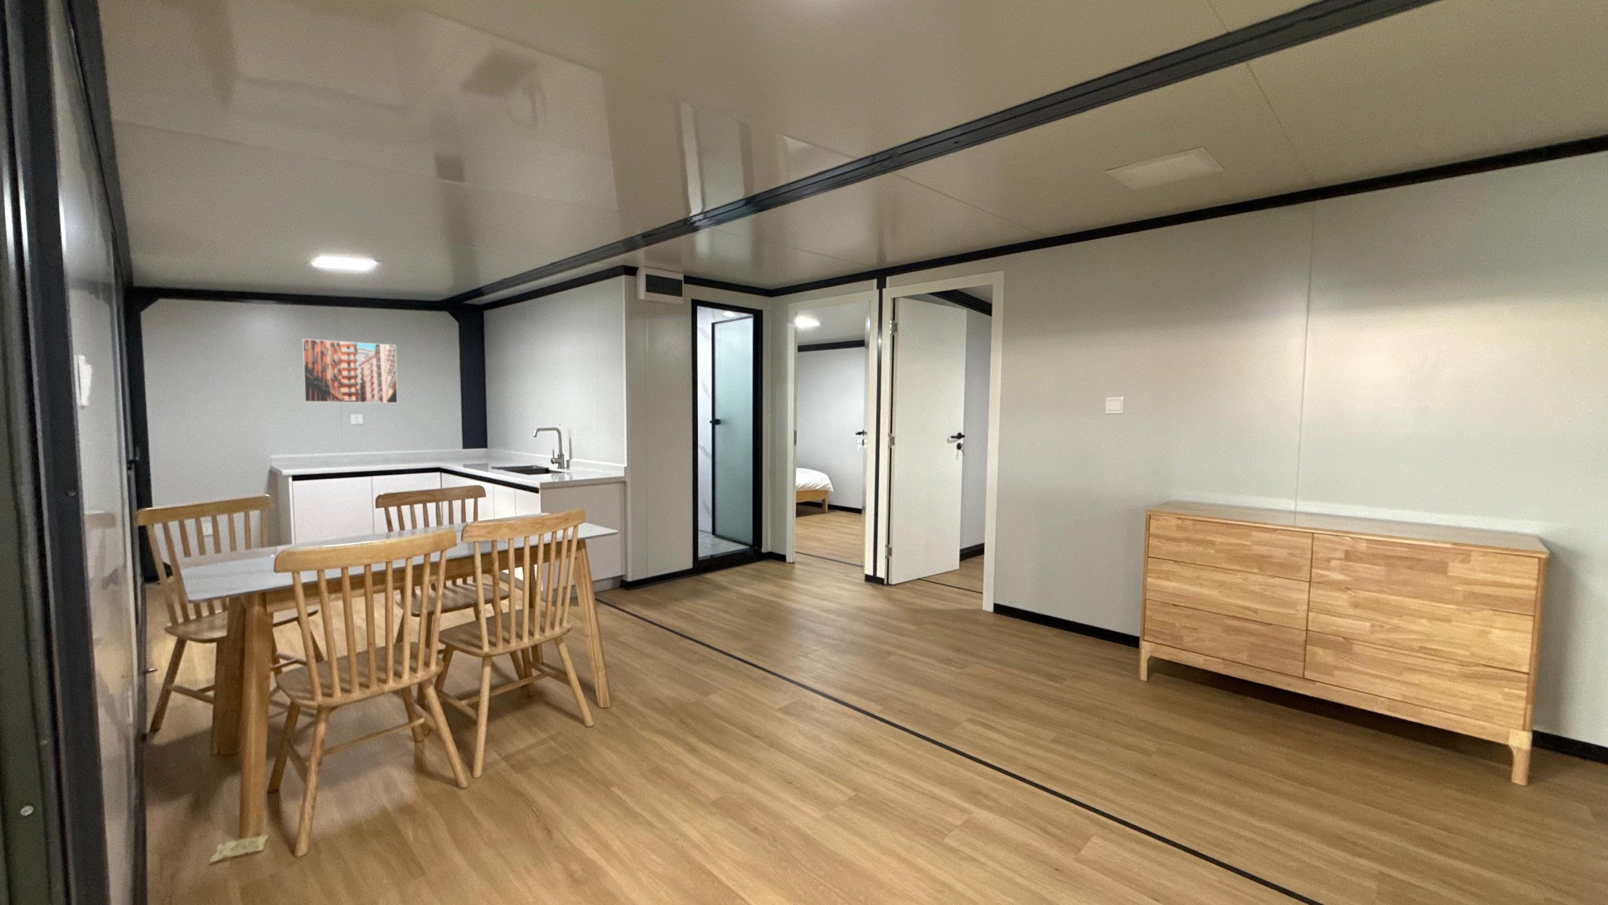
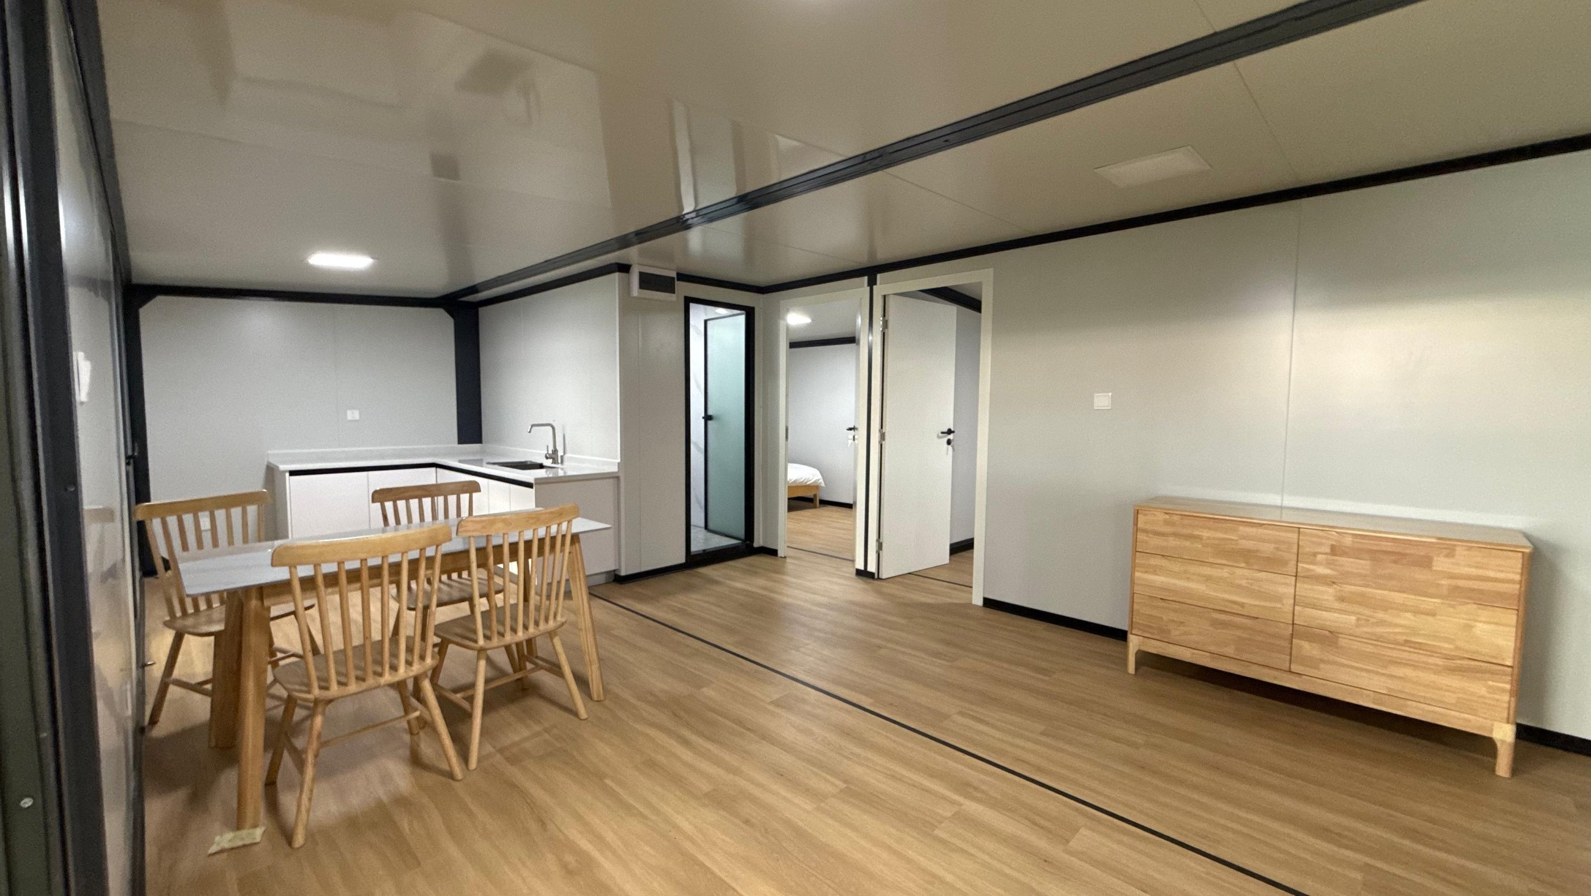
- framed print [302,338,398,404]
